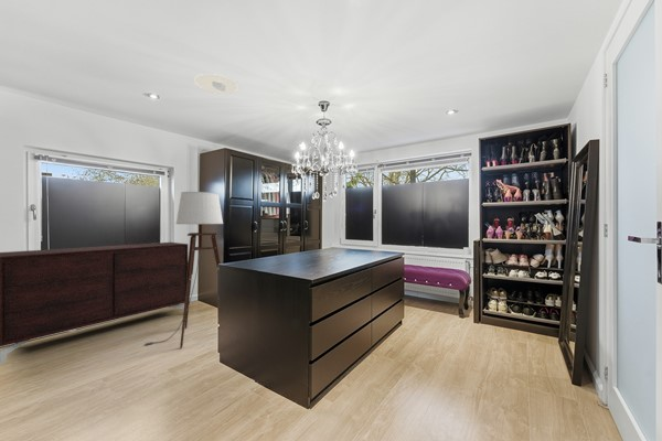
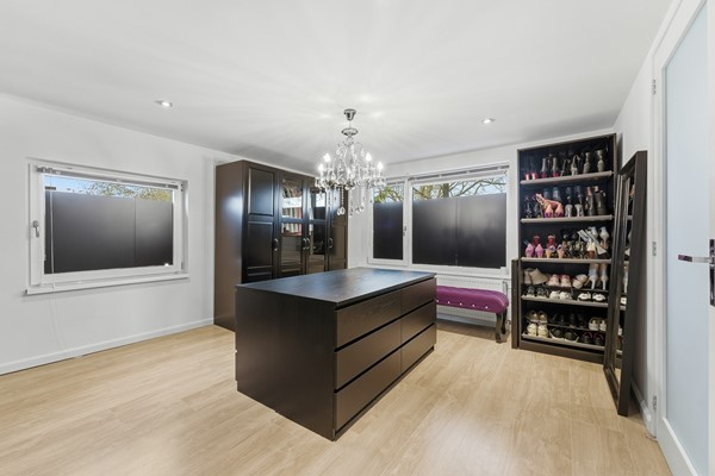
- floor lamp [142,191,224,349]
- recessed light [193,73,239,95]
- sideboard [0,241,189,365]
